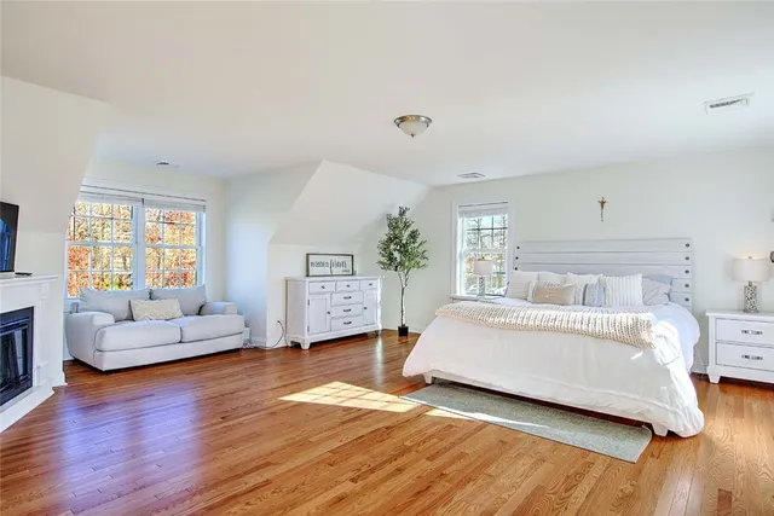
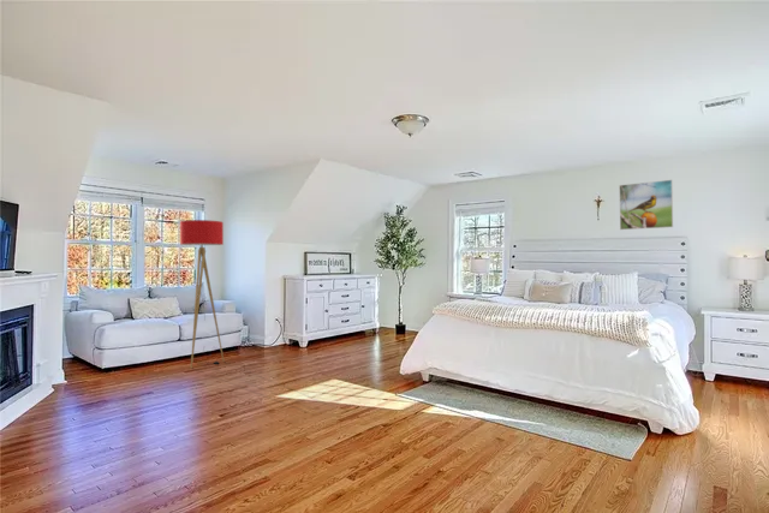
+ floor lamp [179,219,225,369]
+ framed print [618,179,674,231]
